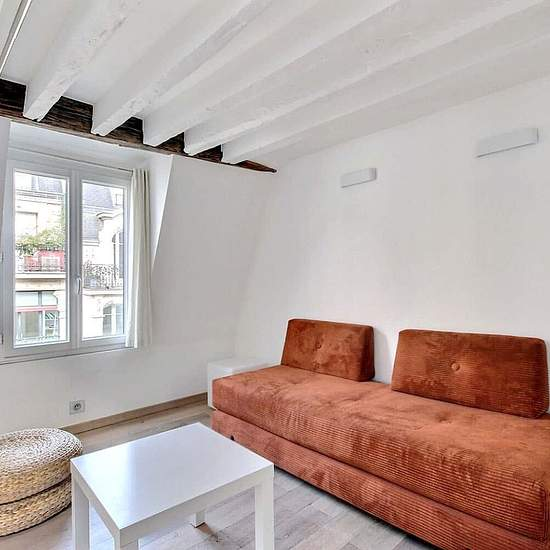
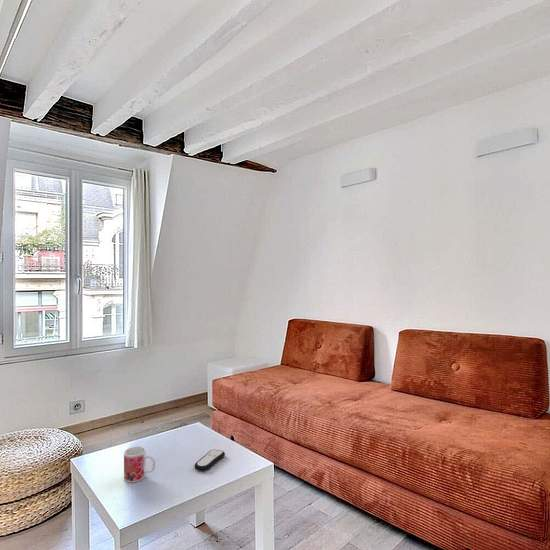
+ mug [123,445,156,483]
+ remote control [194,449,226,472]
